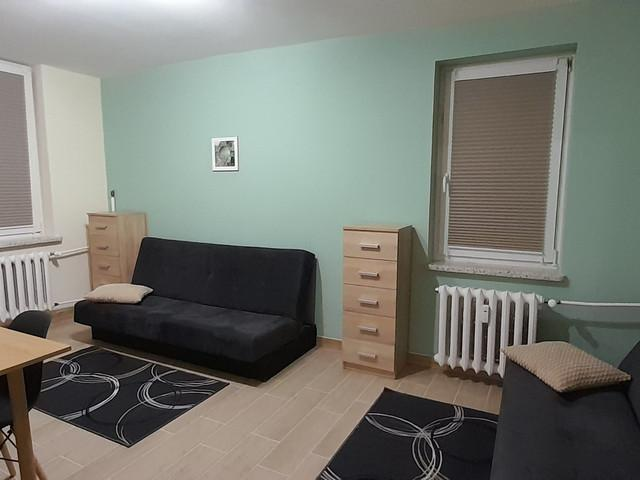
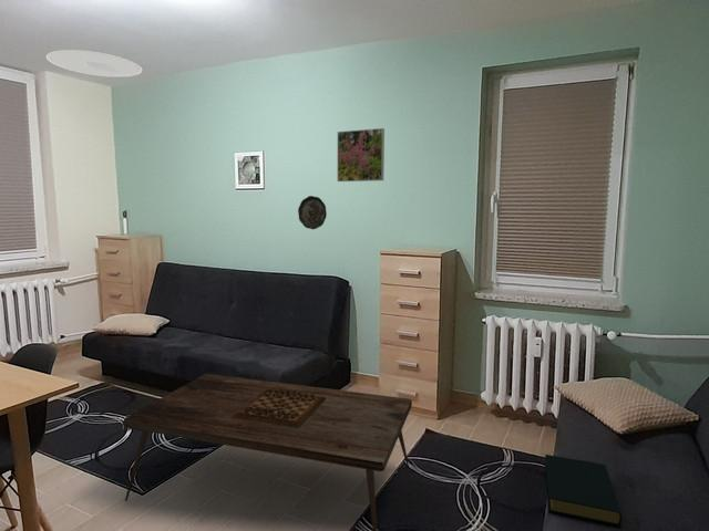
+ decorative plate [297,195,328,230]
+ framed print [337,127,386,183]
+ coffee table [122,373,413,531]
+ ceiling light [45,49,144,79]
+ hardback book [544,454,623,527]
